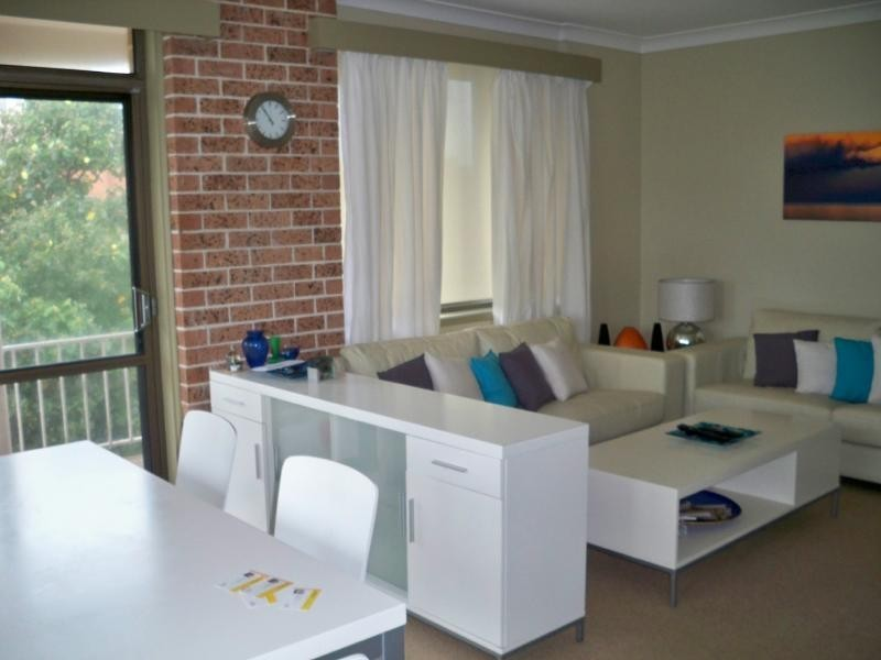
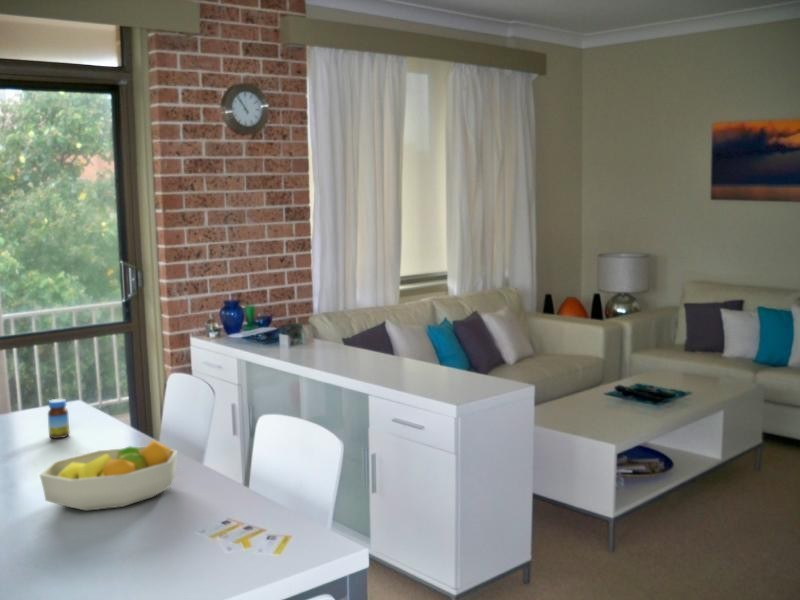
+ jar [47,398,71,439]
+ fruit bowl [39,439,179,512]
